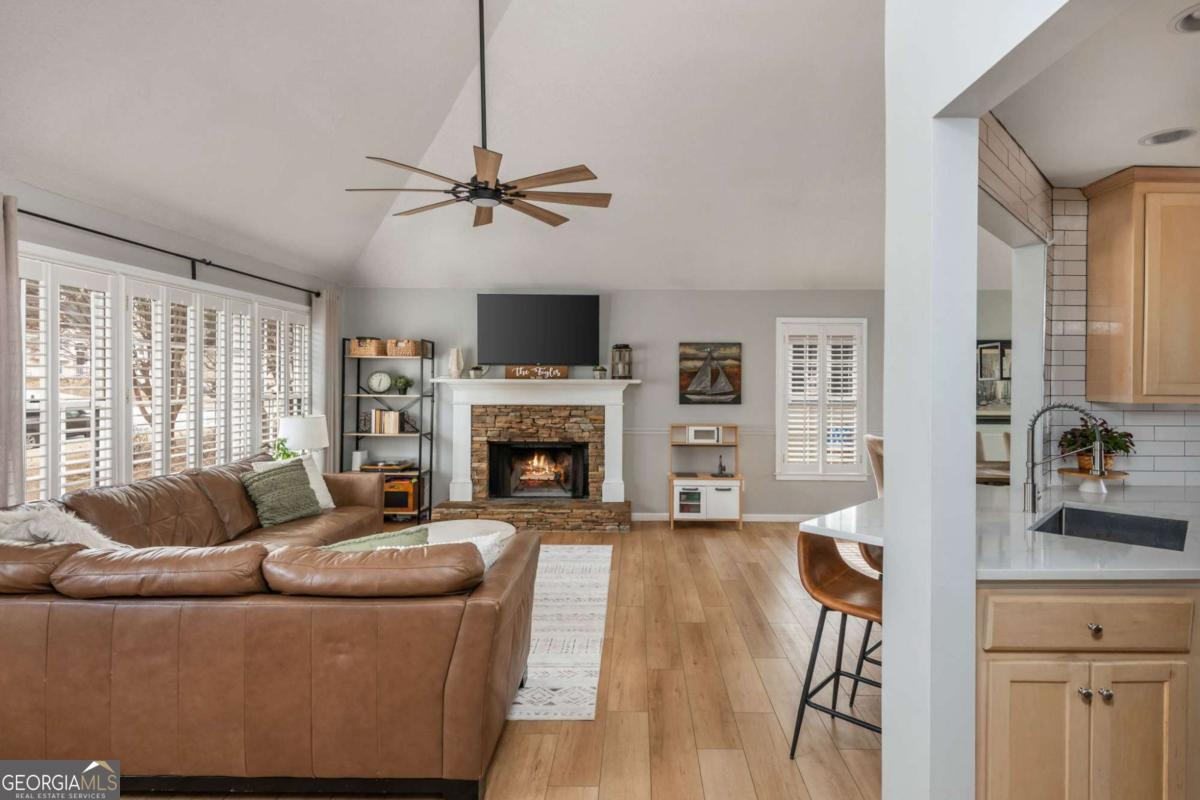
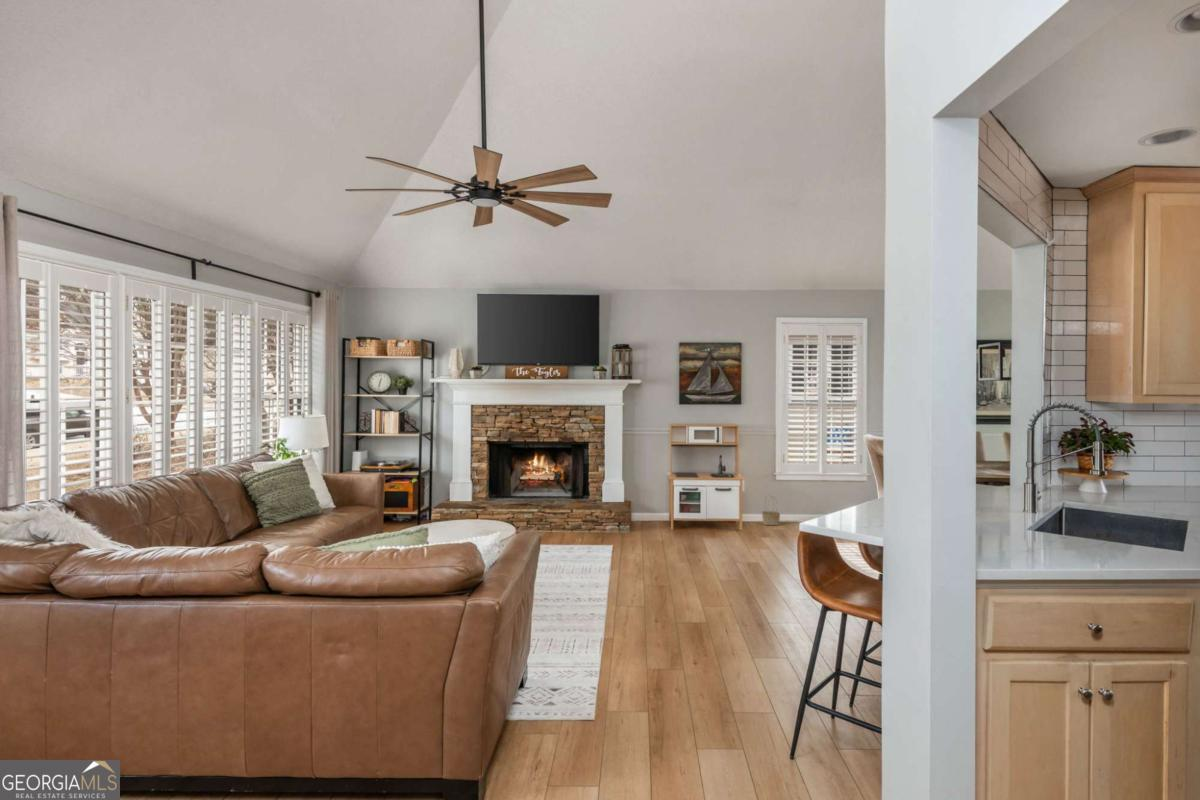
+ basket [761,493,781,526]
